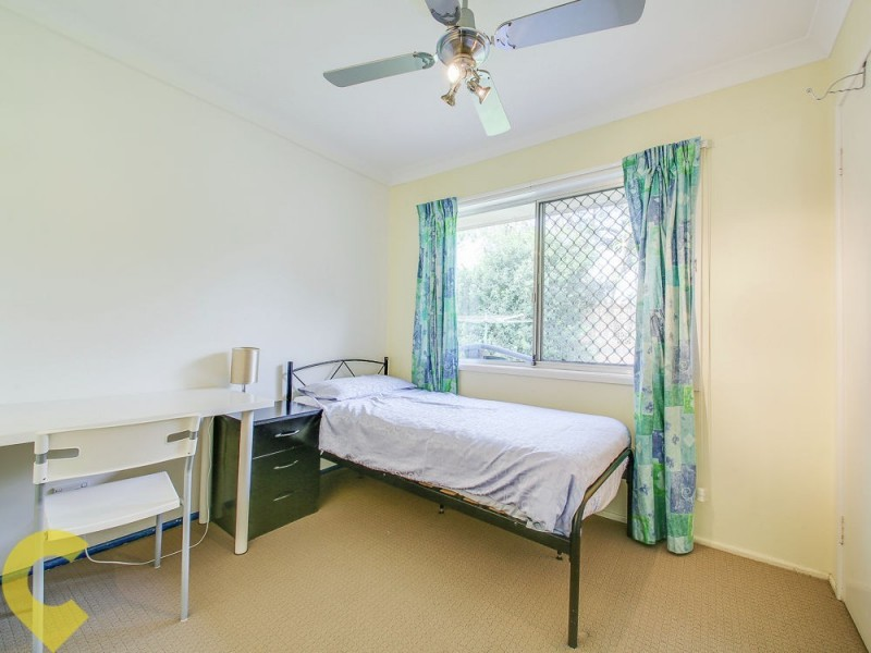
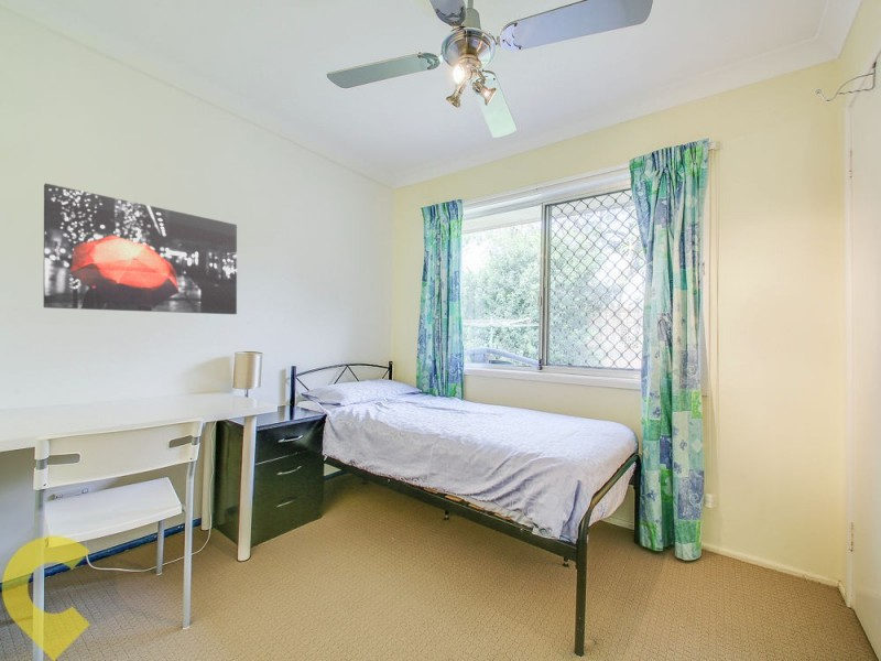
+ wall art [43,182,238,315]
